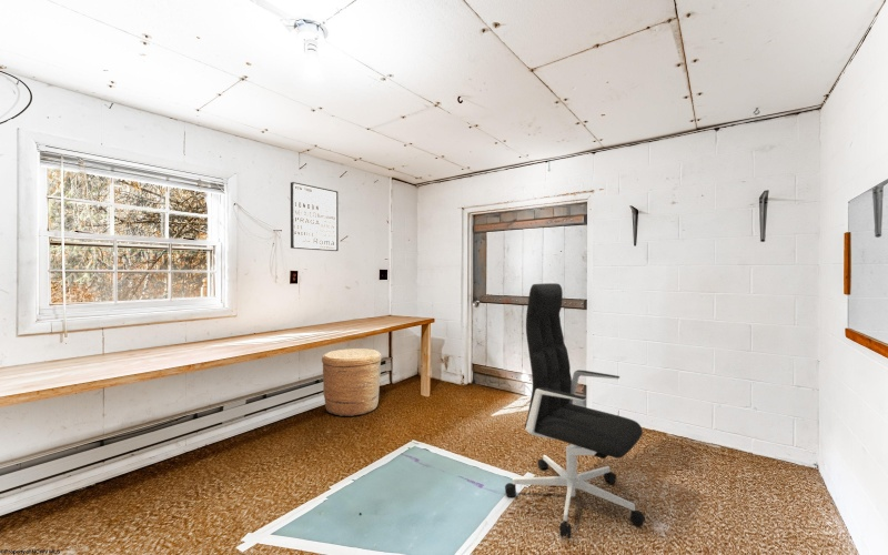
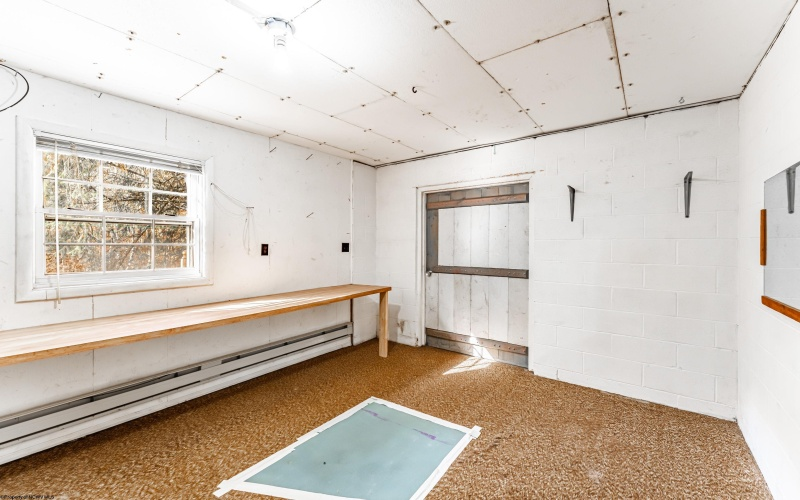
- office chair [504,282,646,541]
- basket [321,347,383,417]
- wall art [290,181,340,252]
